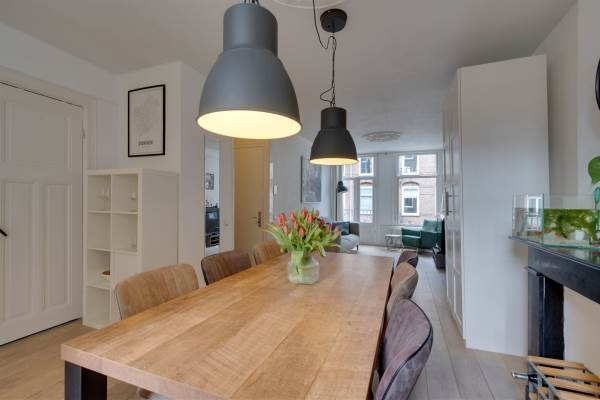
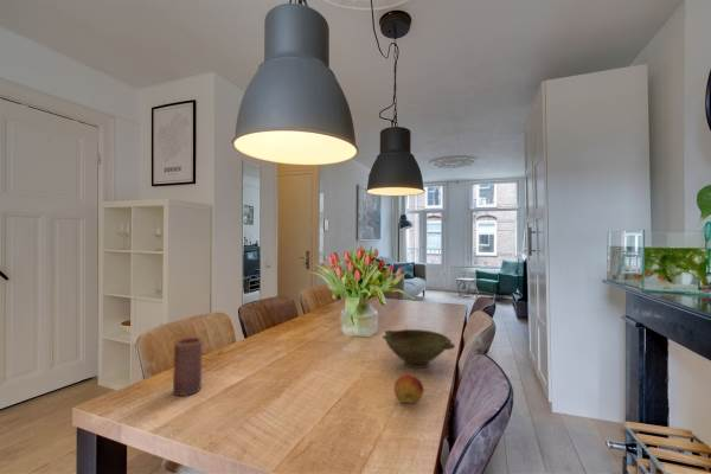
+ bowl [382,328,456,370]
+ candle [172,337,204,397]
+ fruit [393,372,425,404]
